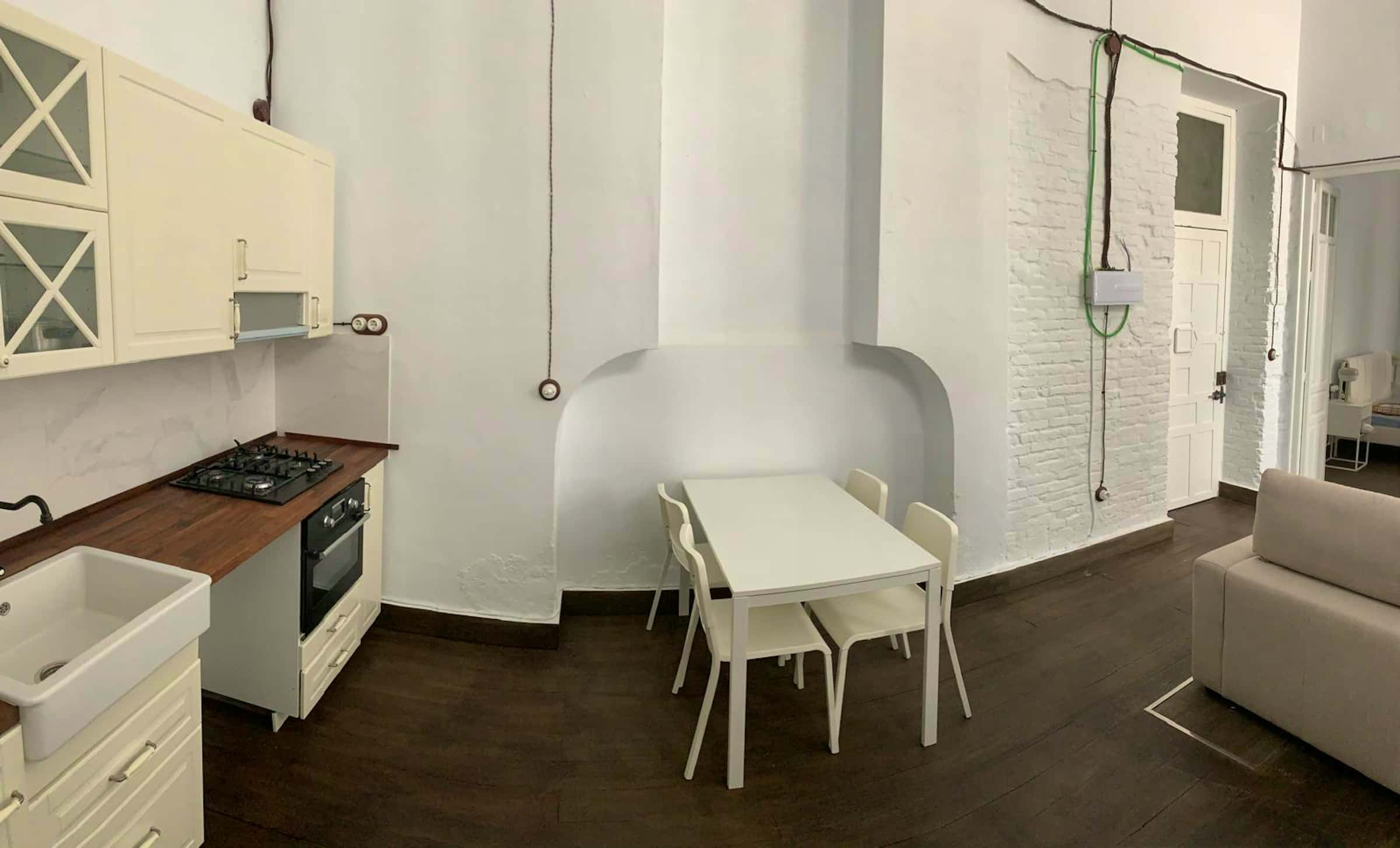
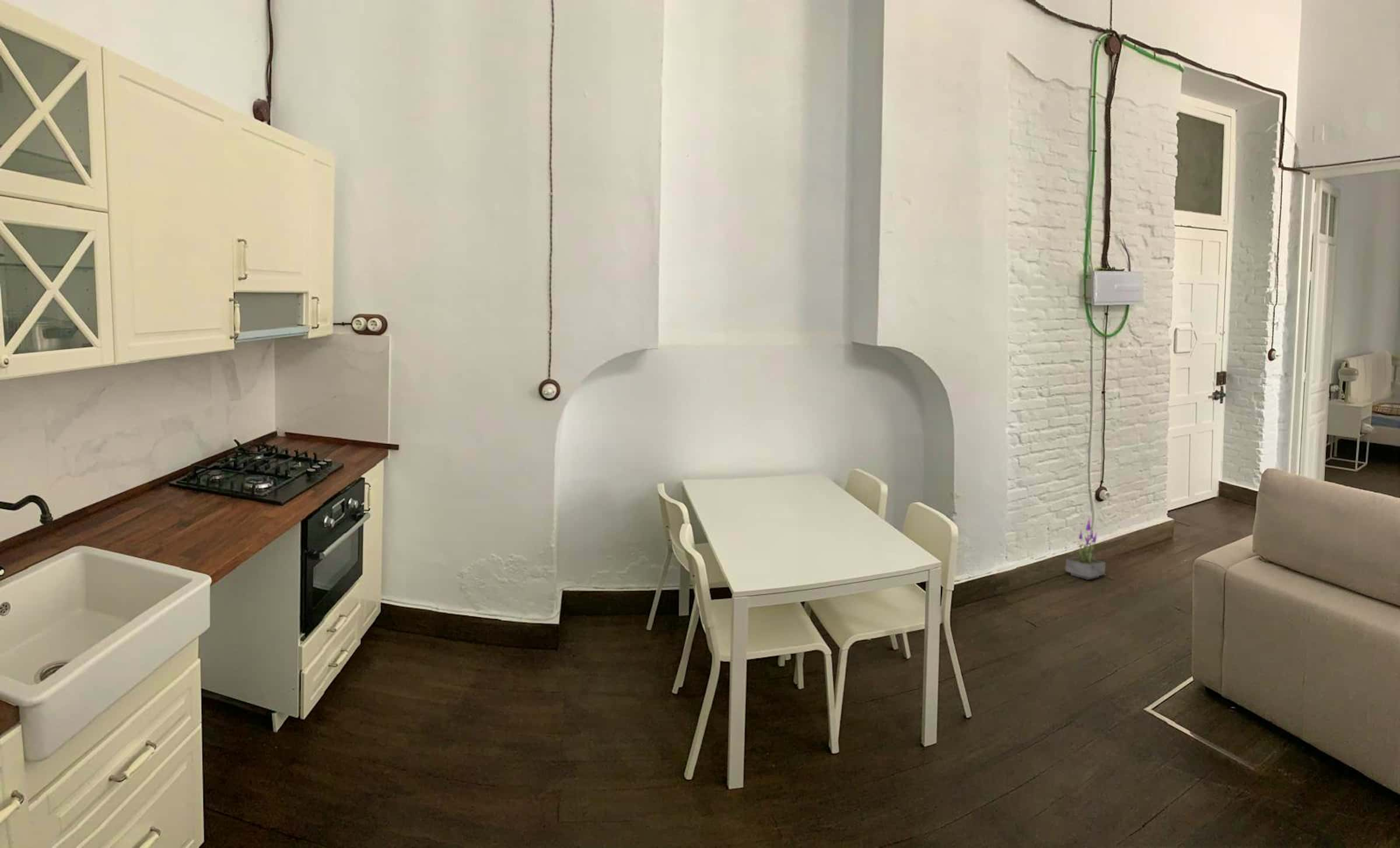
+ potted plant [1065,516,1106,580]
